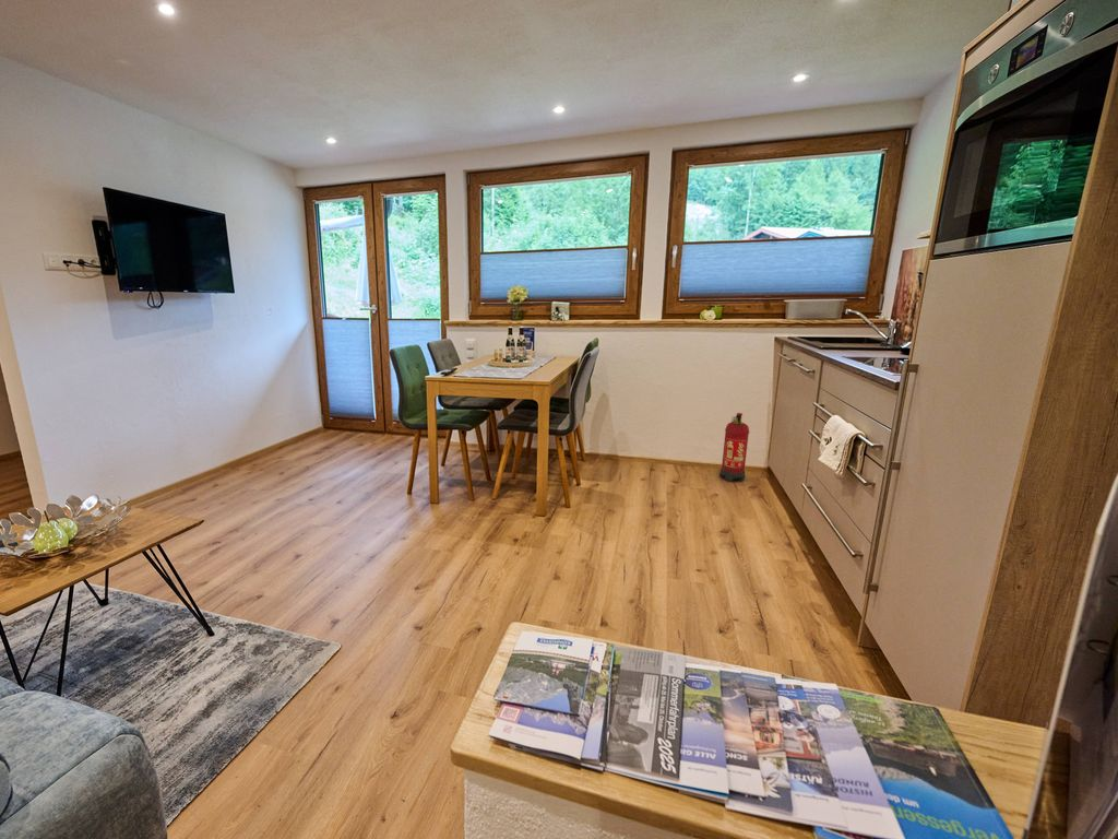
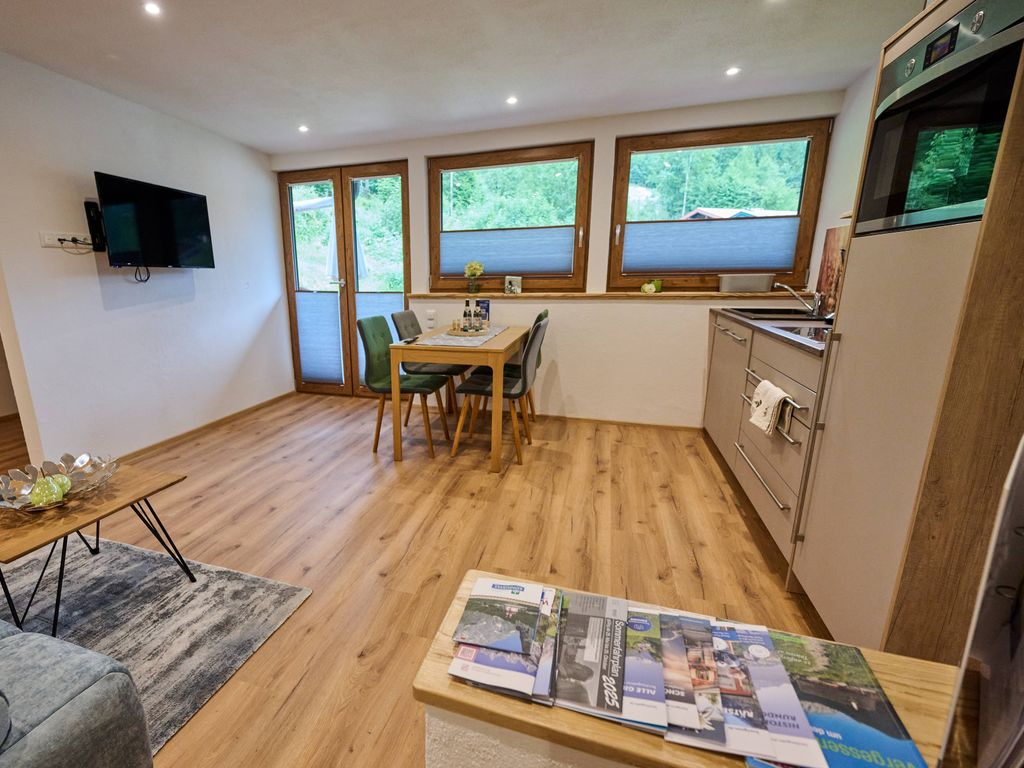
- fire extinguisher [718,412,751,483]
